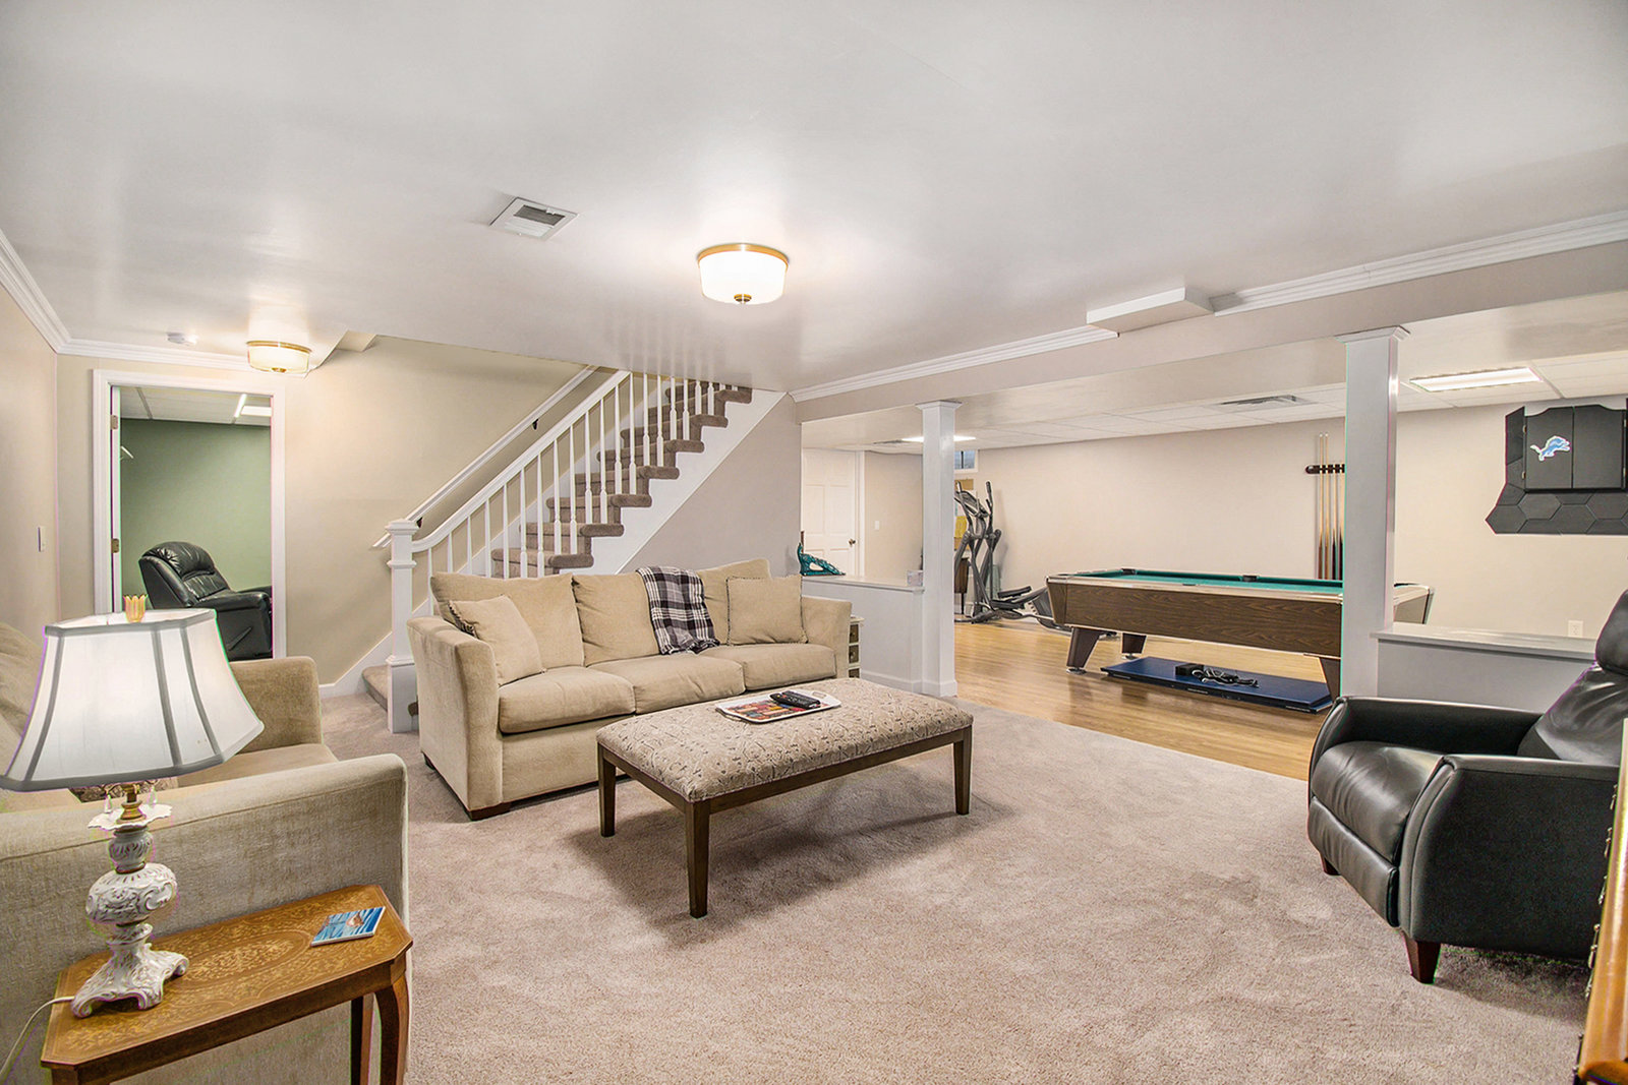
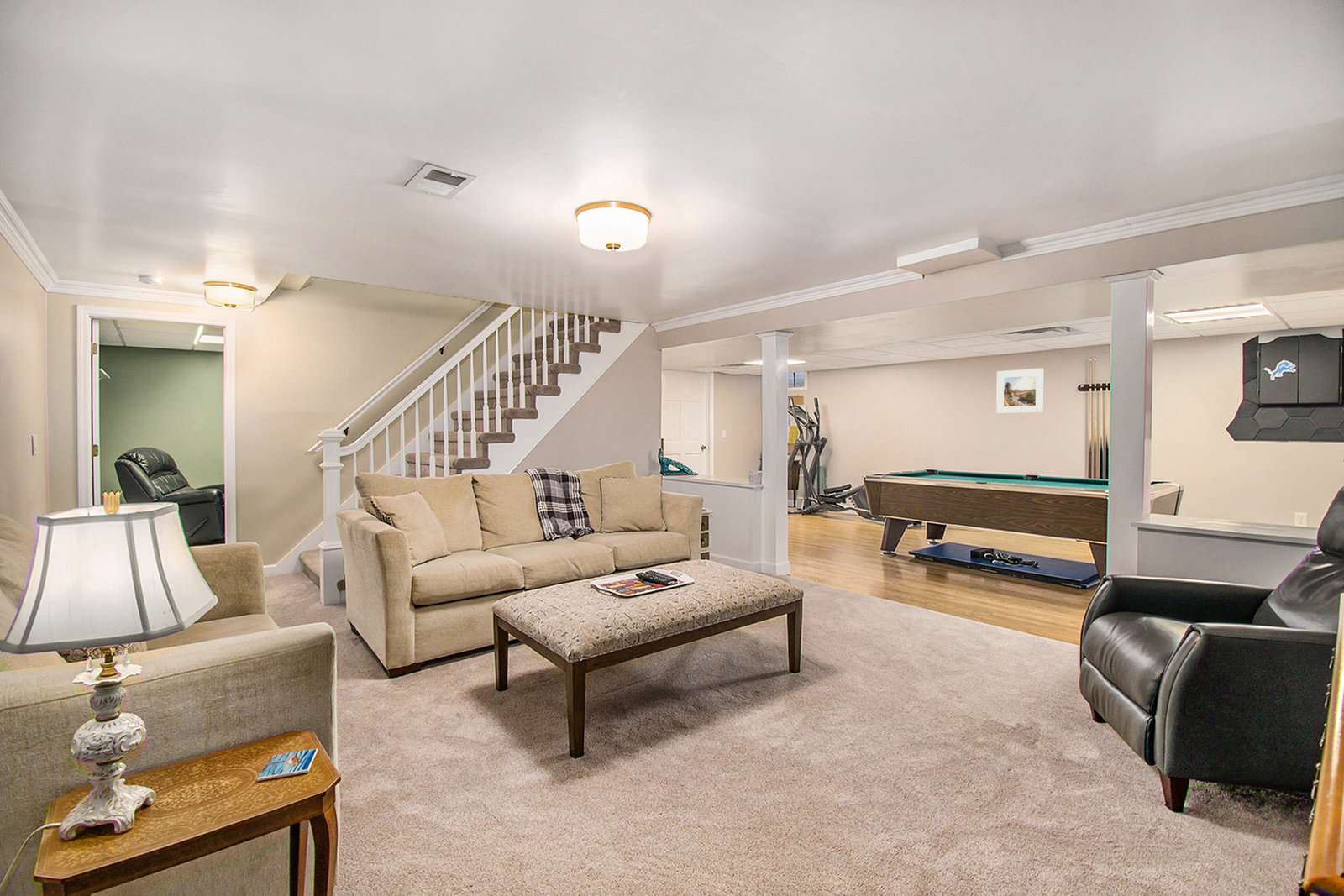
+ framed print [995,367,1045,414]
